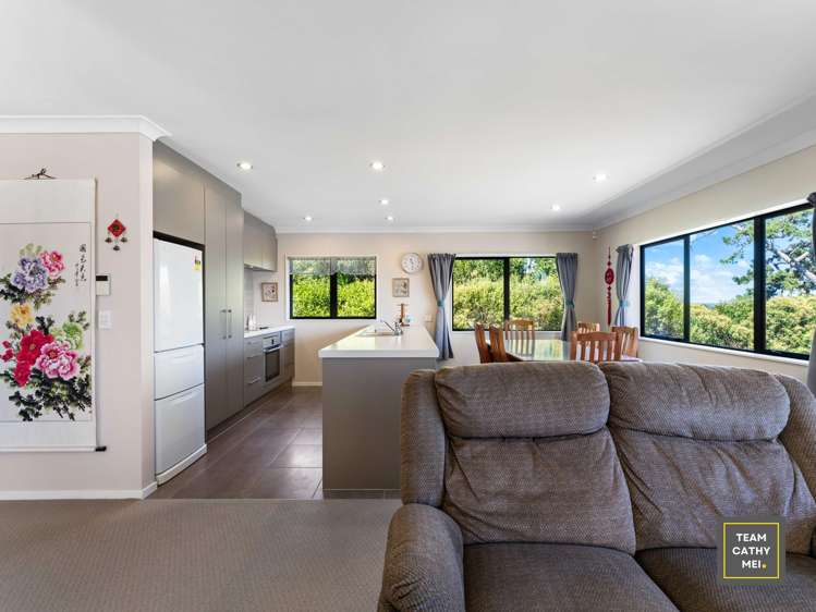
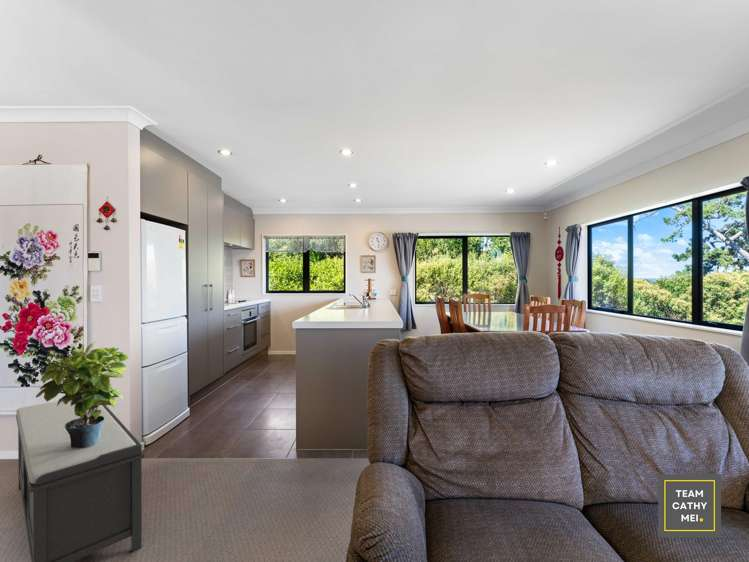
+ potted plant [35,340,130,448]
+ bench [15,400,145,562]
